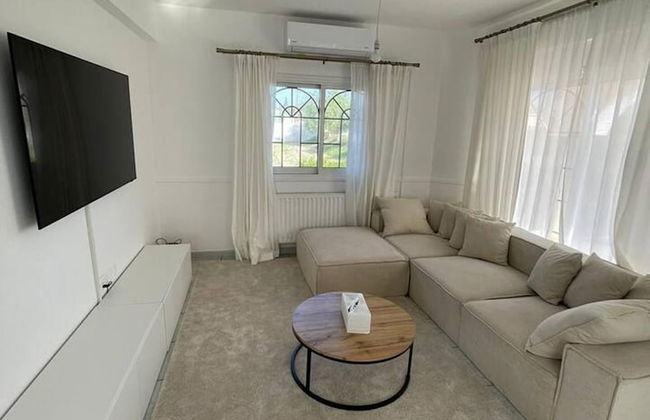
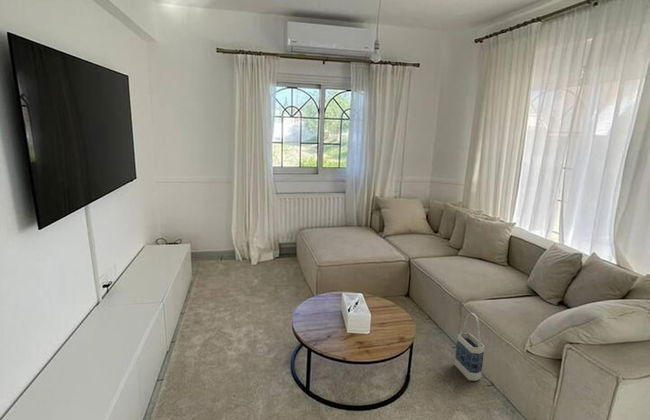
+ bag [454,312,485,382]
